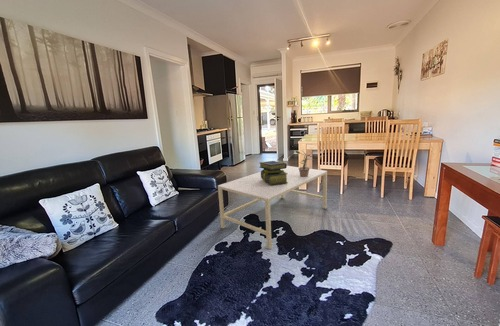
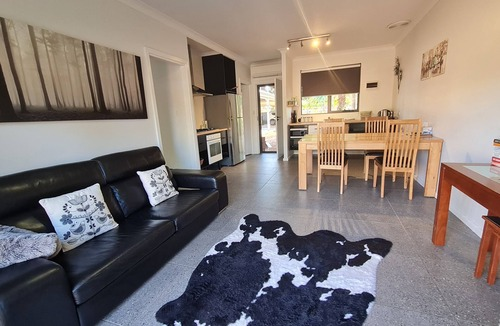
- potted plant [295,148,315,177]
- stack of books [259,160,288,185]
- coffee table [217,165,328,250]
